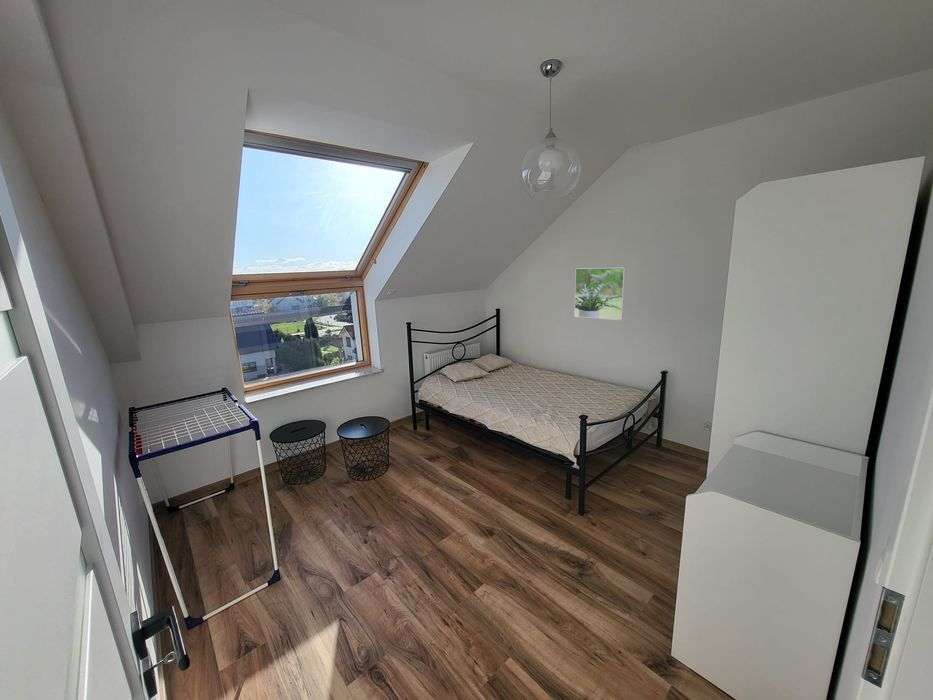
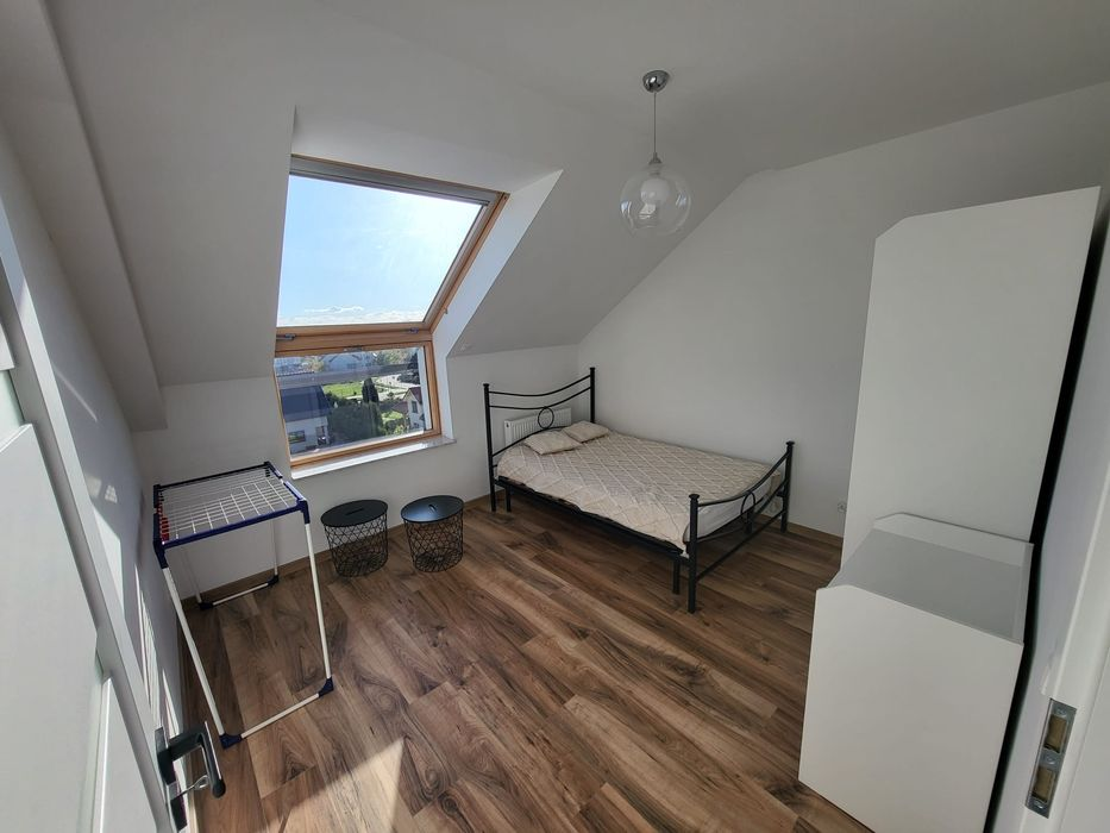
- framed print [573,266,627,321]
